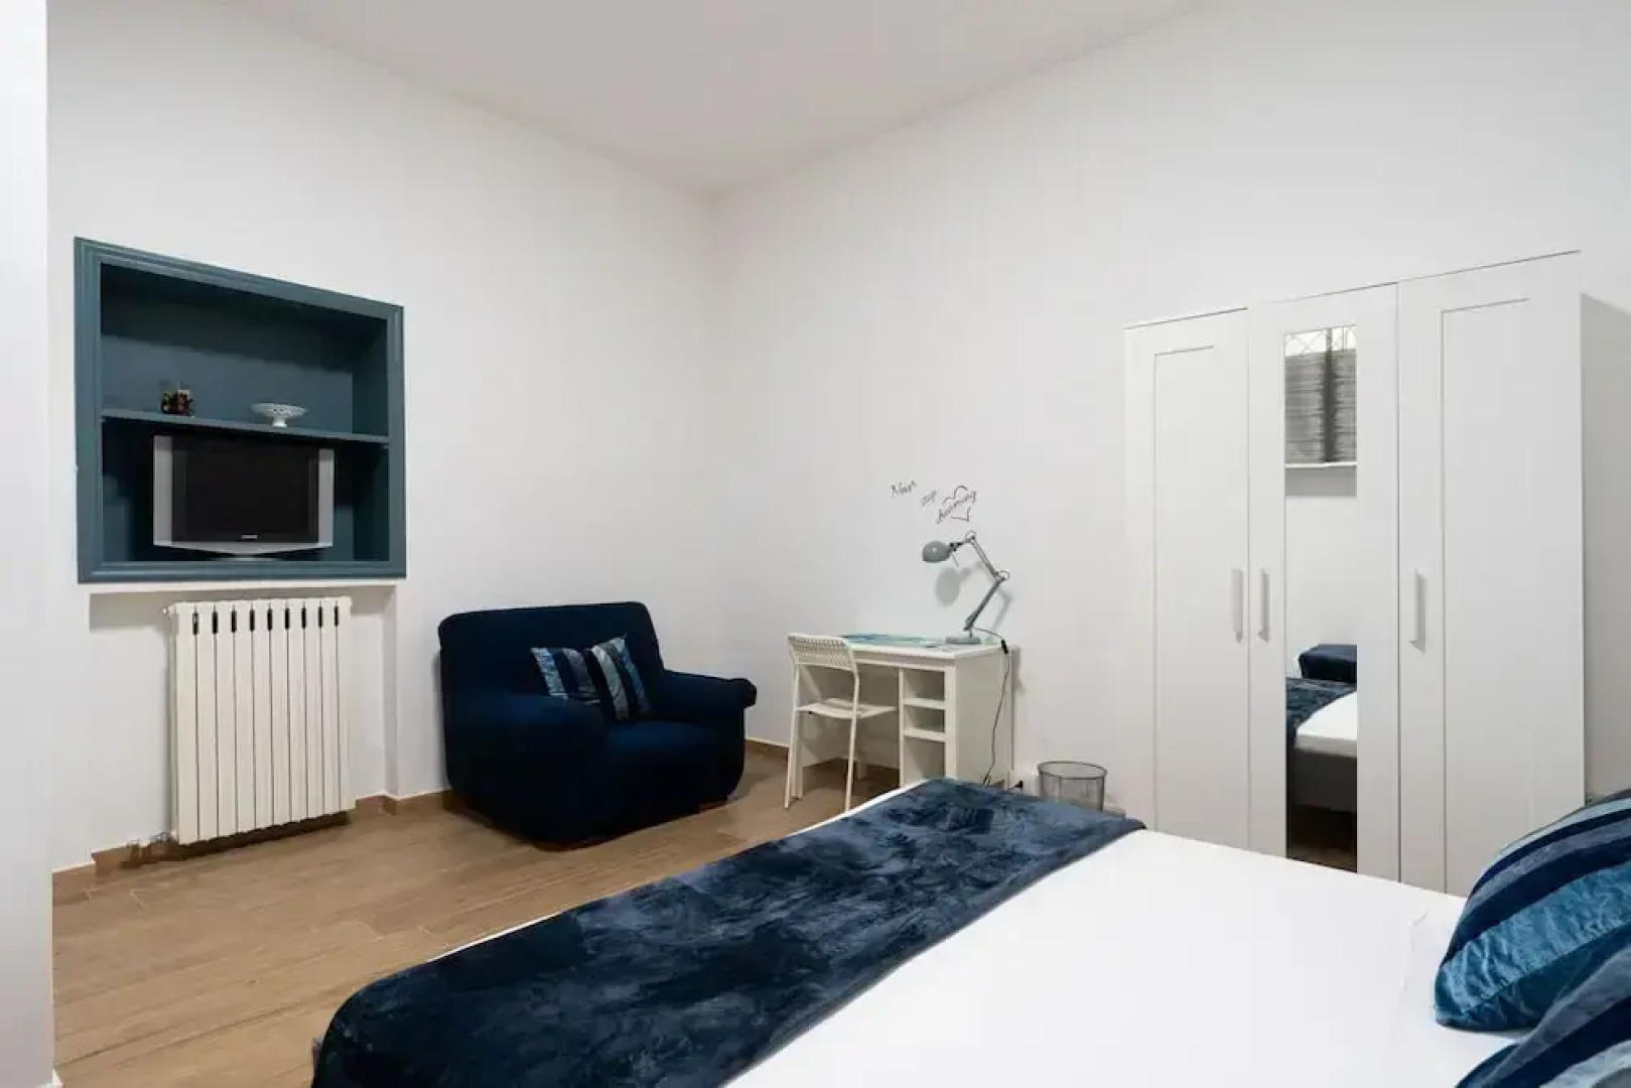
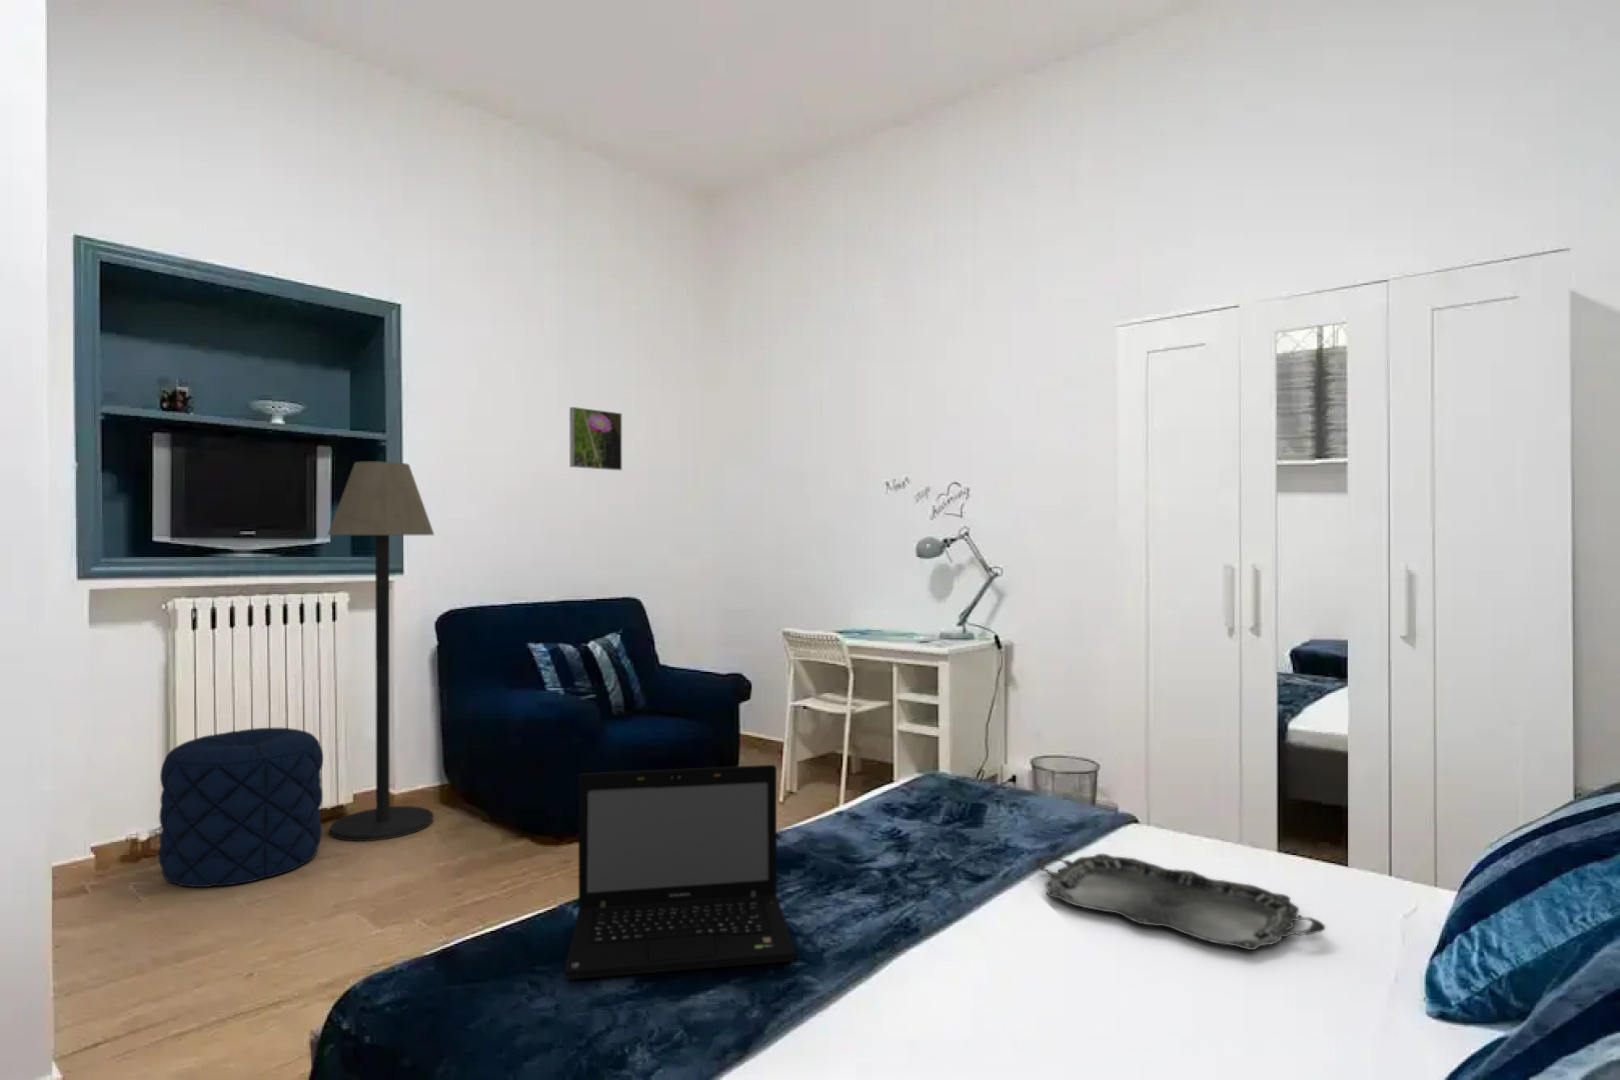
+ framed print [568,406,622,471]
+ laptop [563,764,797,981]
+ pouf [157,727,324,888]
+ serving tray [1034,853,1327,951]
+ floor lamp [326,460,435,843]
